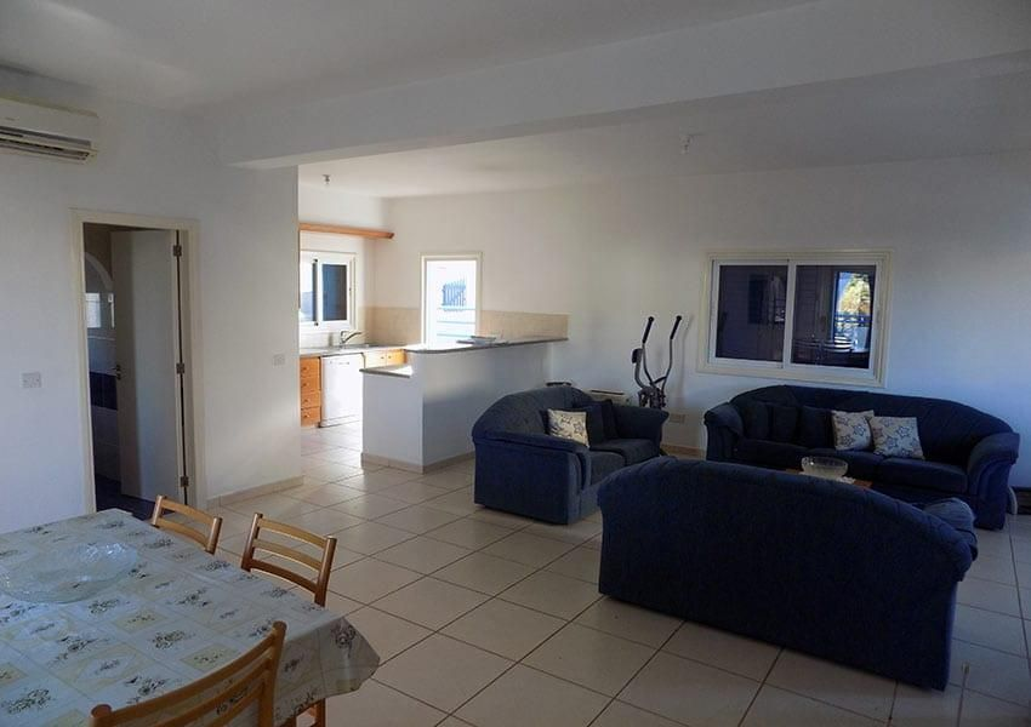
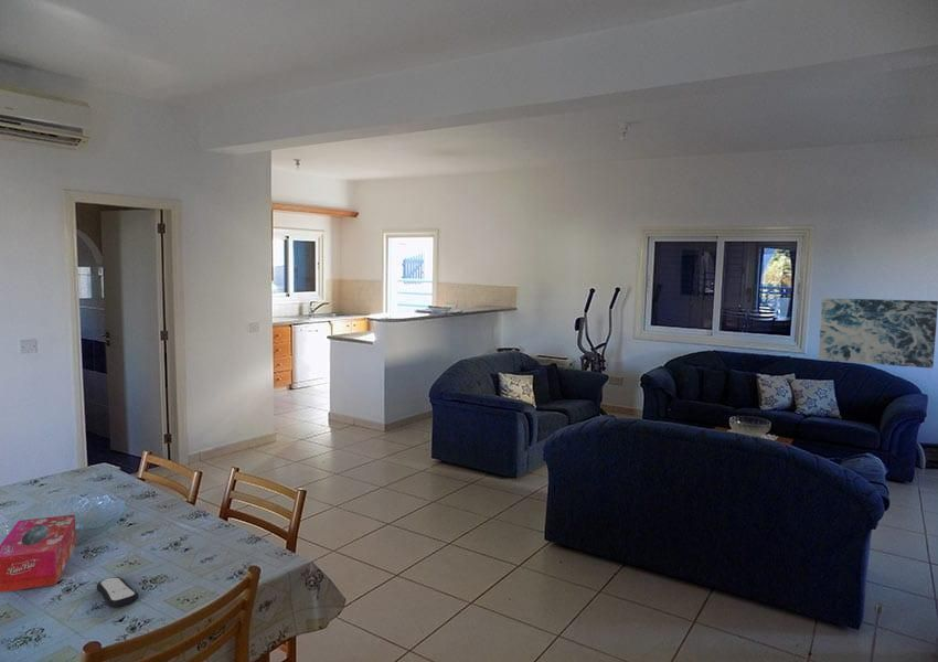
+ tissue box [0,513,77,594]
+ remote control [96,576,140,609]
+ wall art [818,297,938,370]
